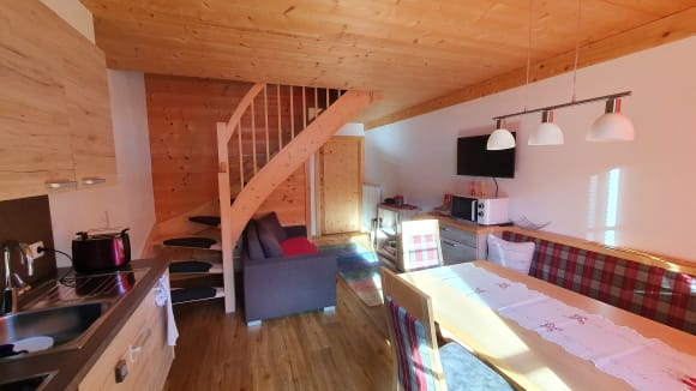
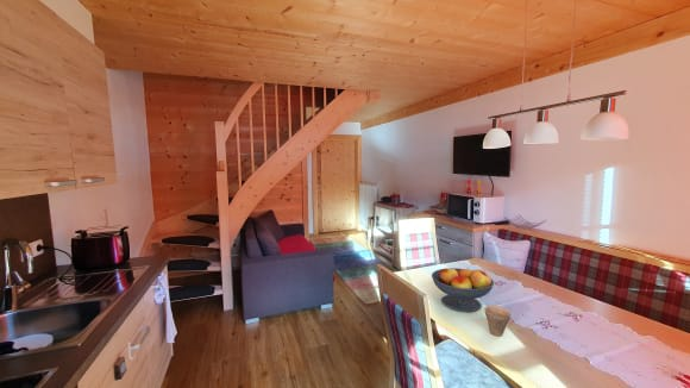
+ fruit bowl [431,267,495,313]
+ cup [483,305,513,337]
